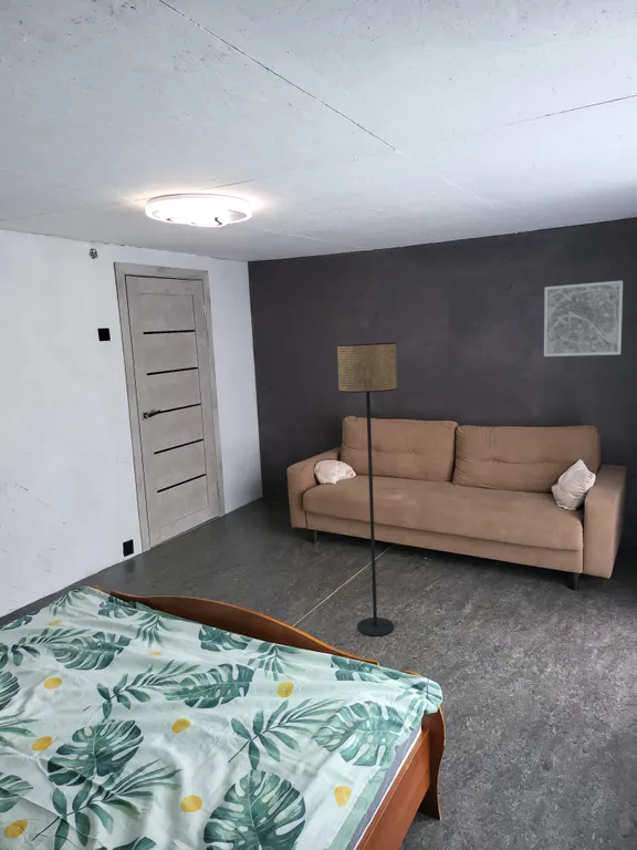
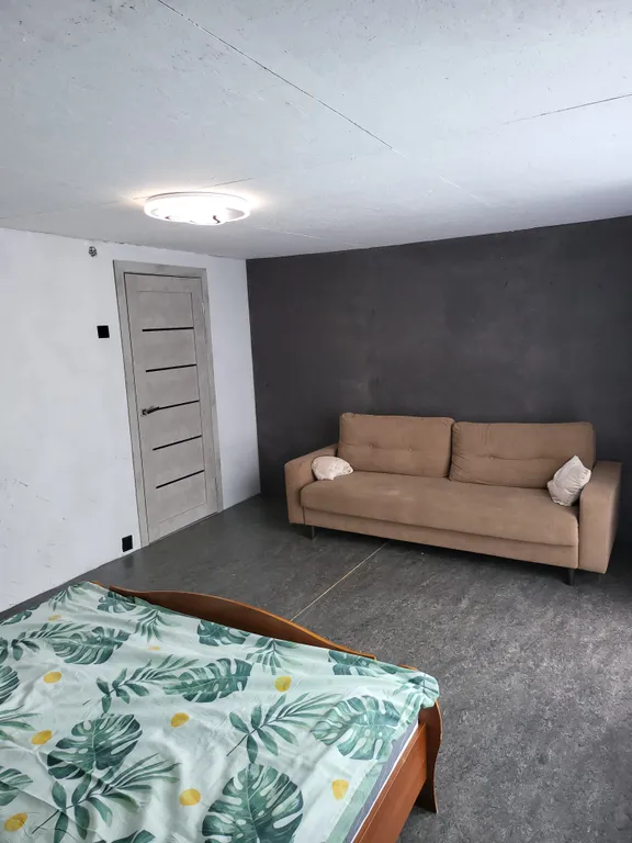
- floor lamp [336,342,398,638]
- wall art [543,280,624,357]
